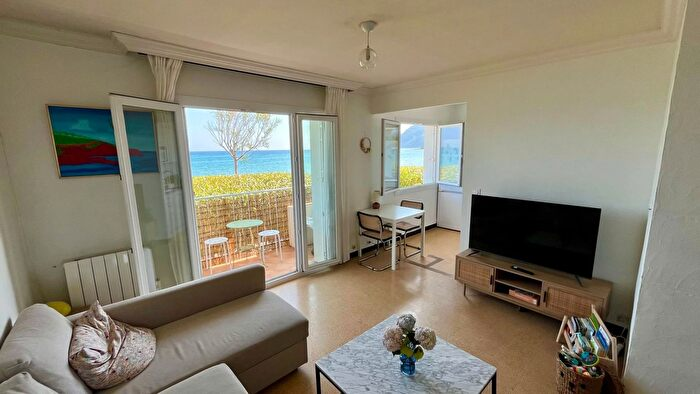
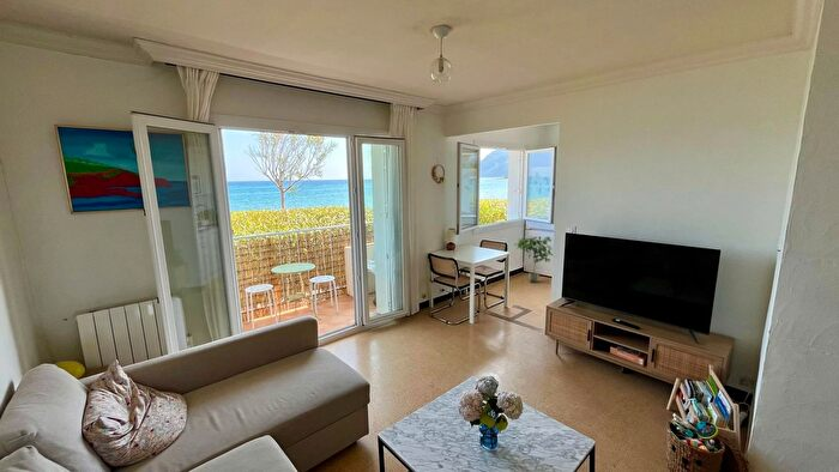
+ potted plant [513,236,554,284]
